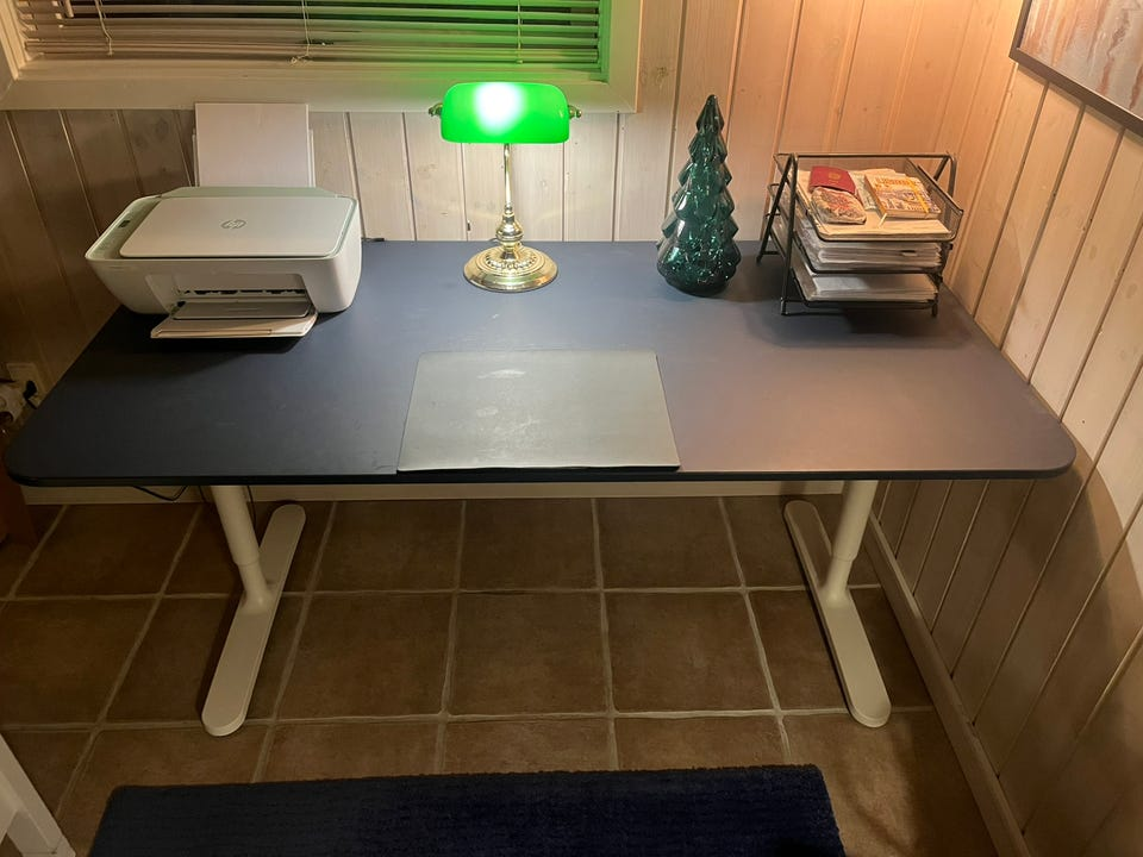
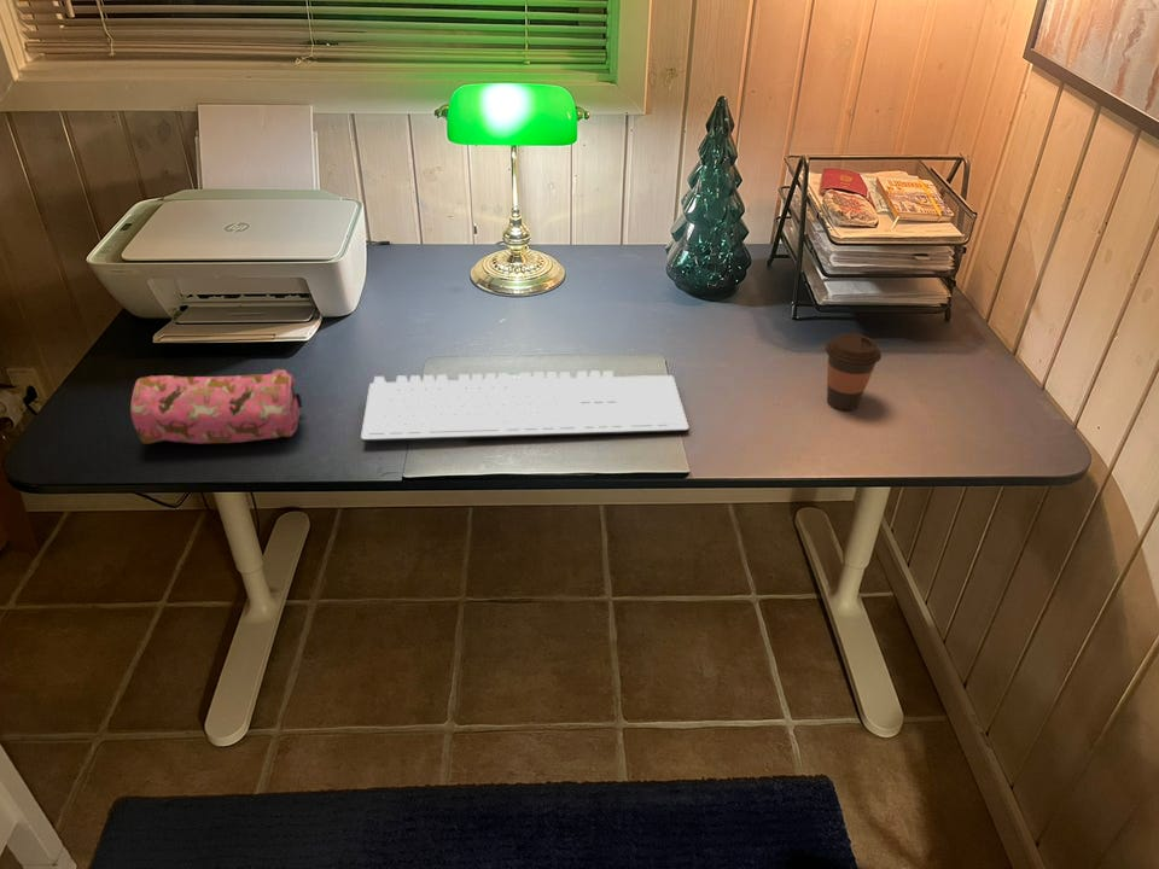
+ coffee cup [825,332,883,412]
+ keyboard [360,369,689,443]
+ pencil case [129,368,304,444]
